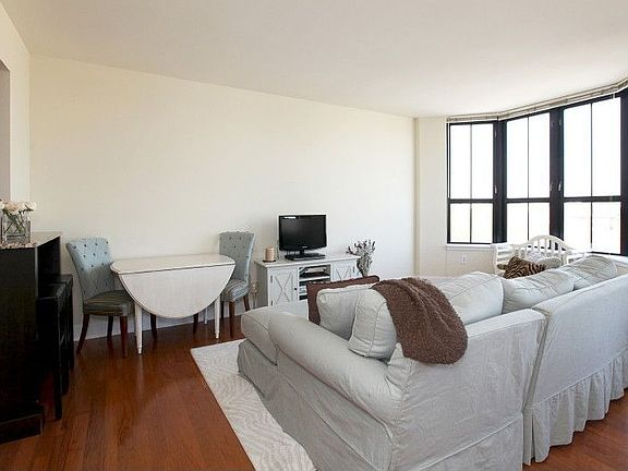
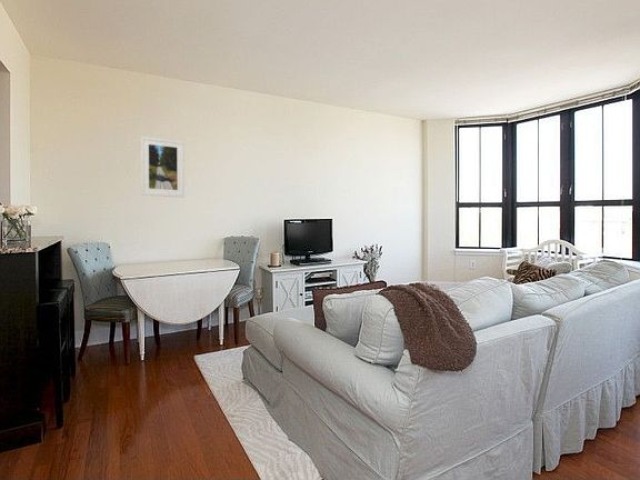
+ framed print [140,136,186,198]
